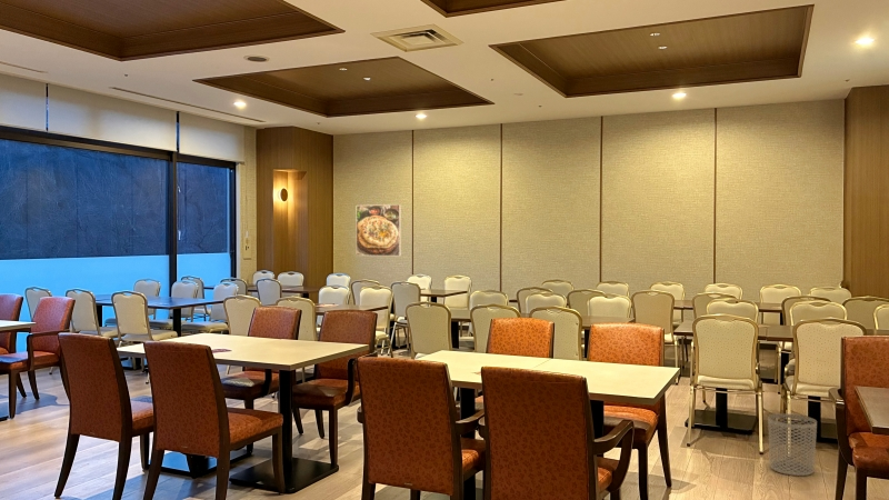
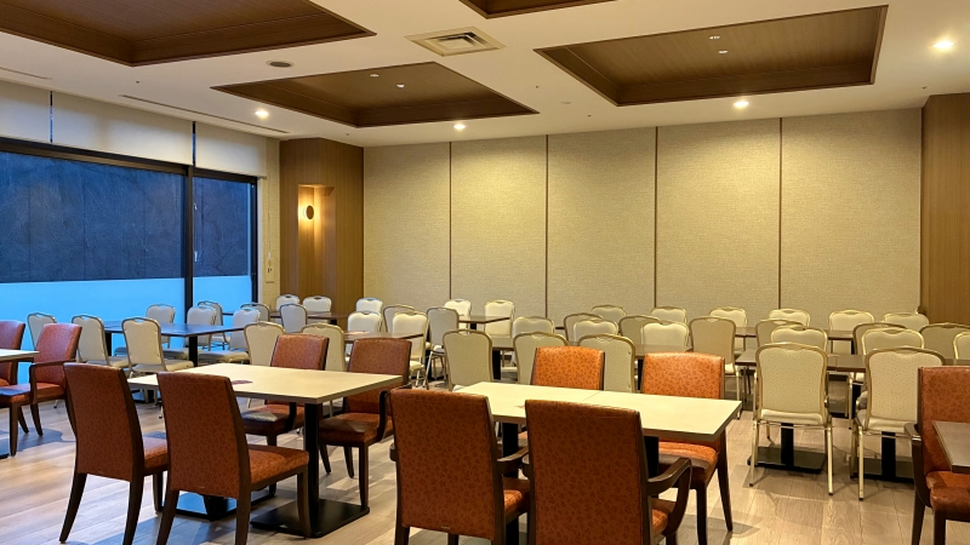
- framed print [356,203,402,257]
- waste bin [767,412,818,477]
